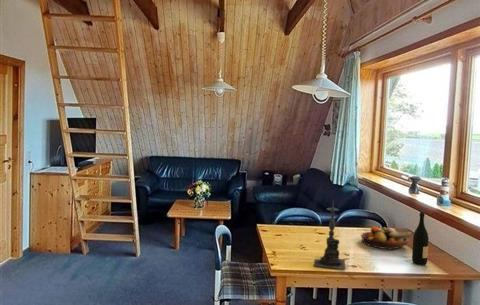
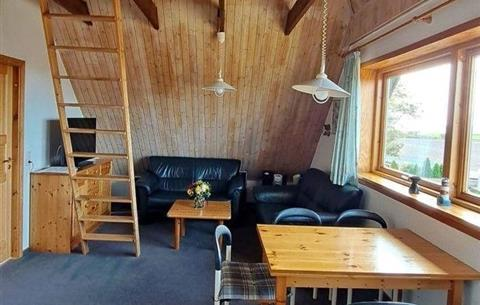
- wine bottle [411,210,430,266]
- candle holder [313,199,346,270]
- fruit bowl [360,226,413,250]
